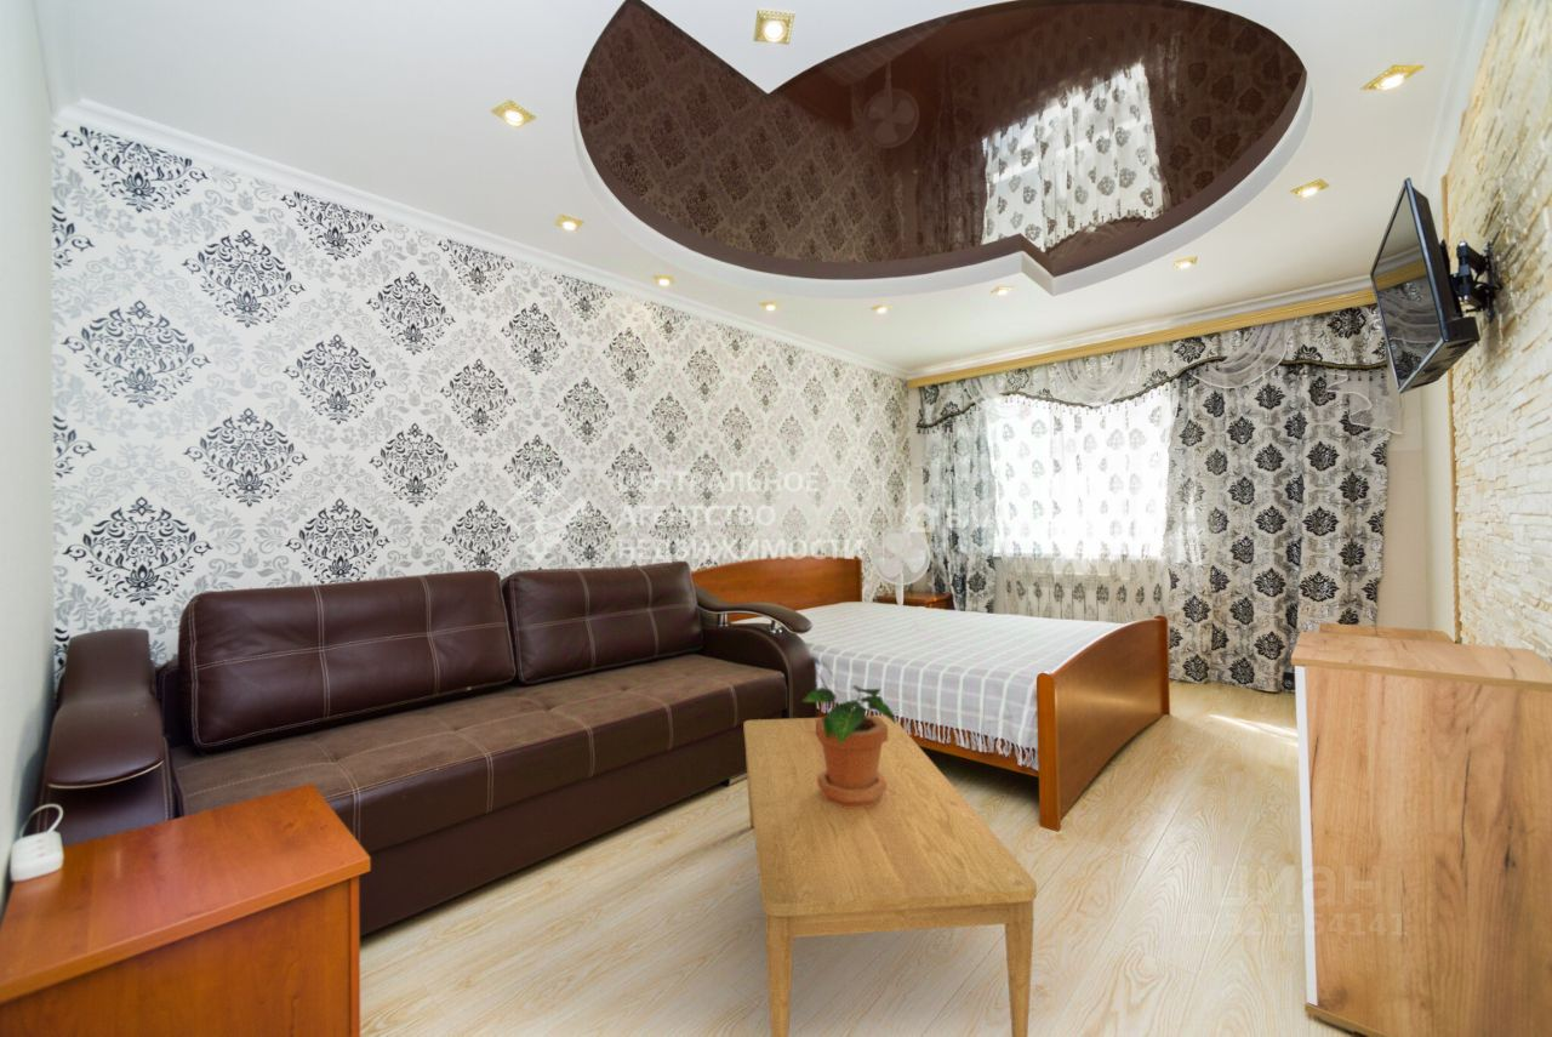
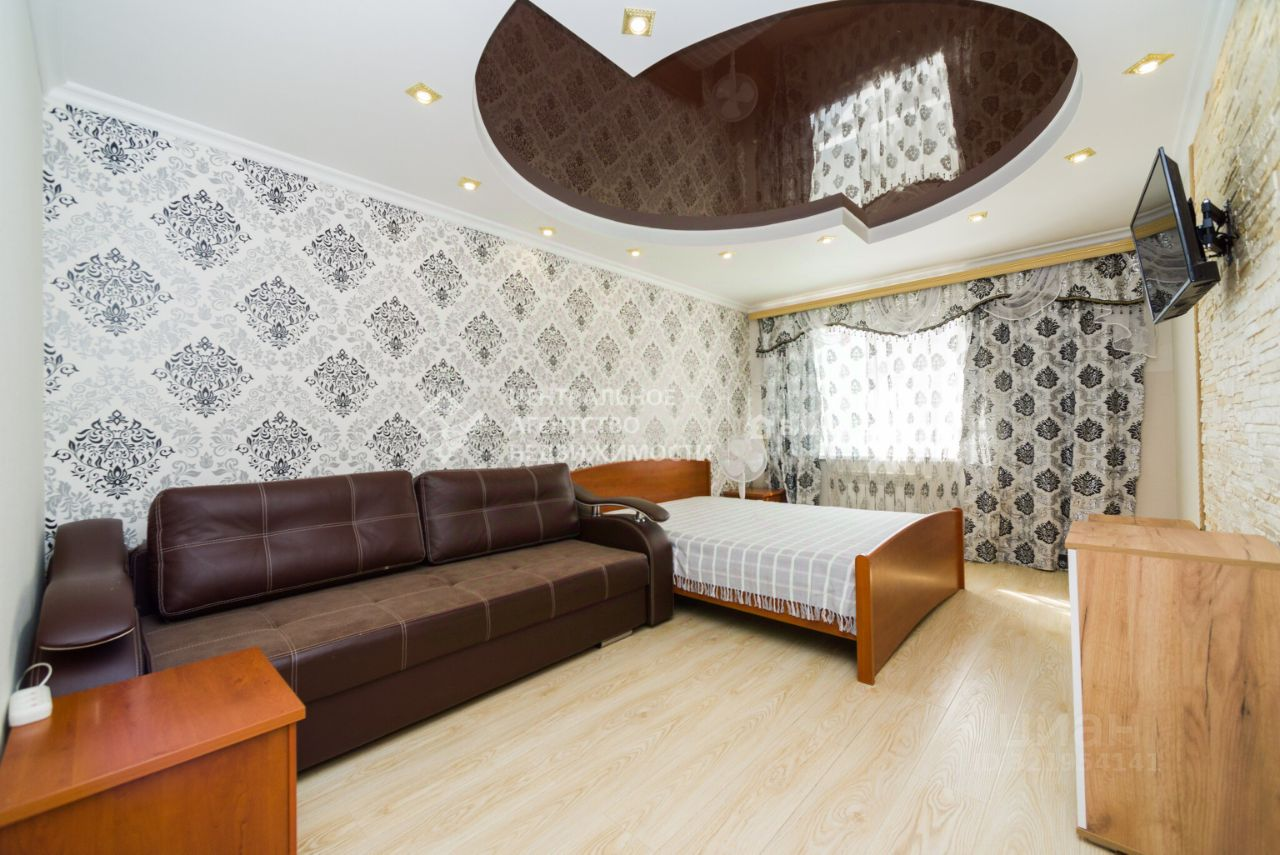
- potted plant [800,684,896,808]
- coffee table [742,714,1038,1037]
